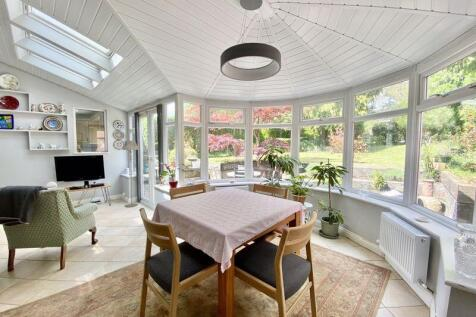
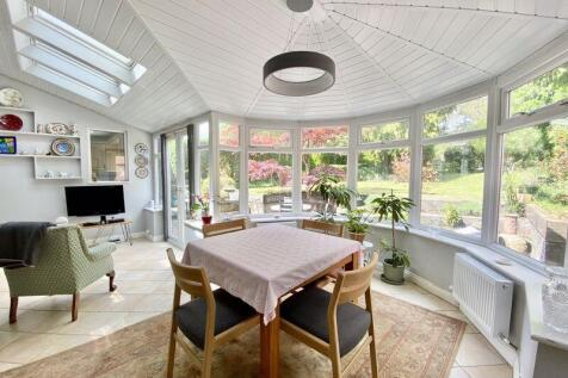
- floor lamp [121,139,140,208]
